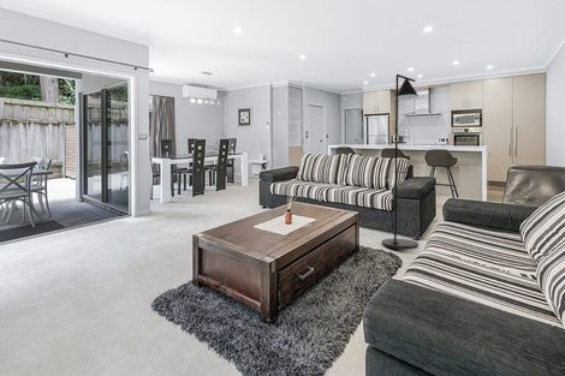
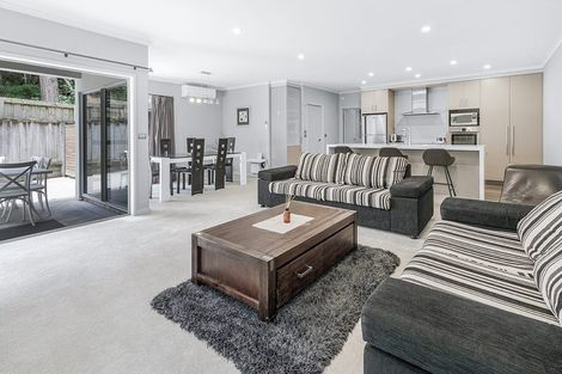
- floor lamp [381,73,420,251]
